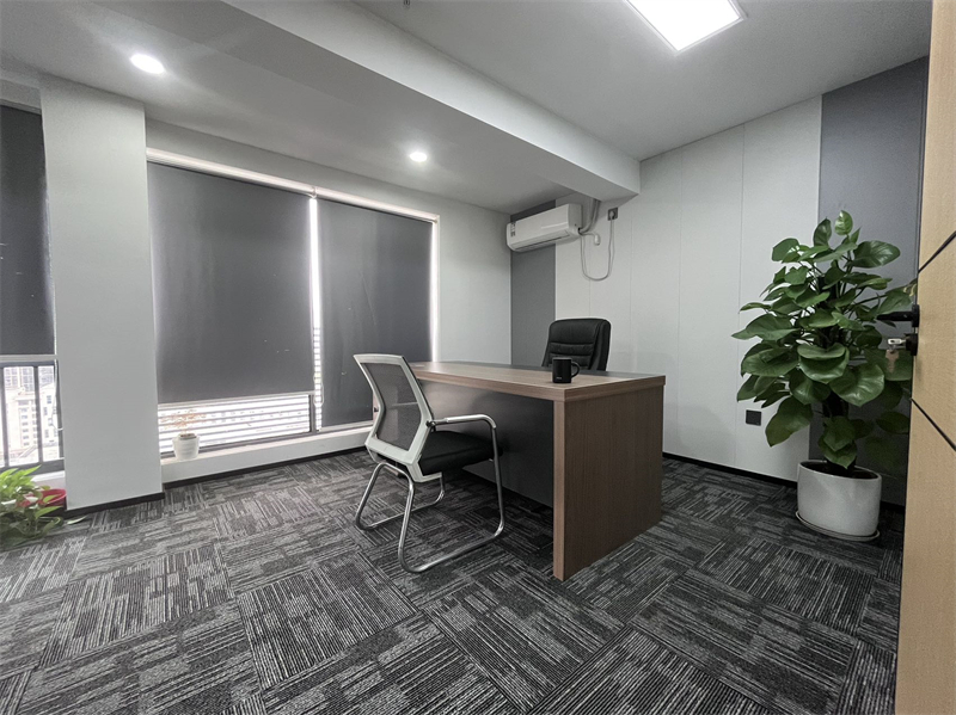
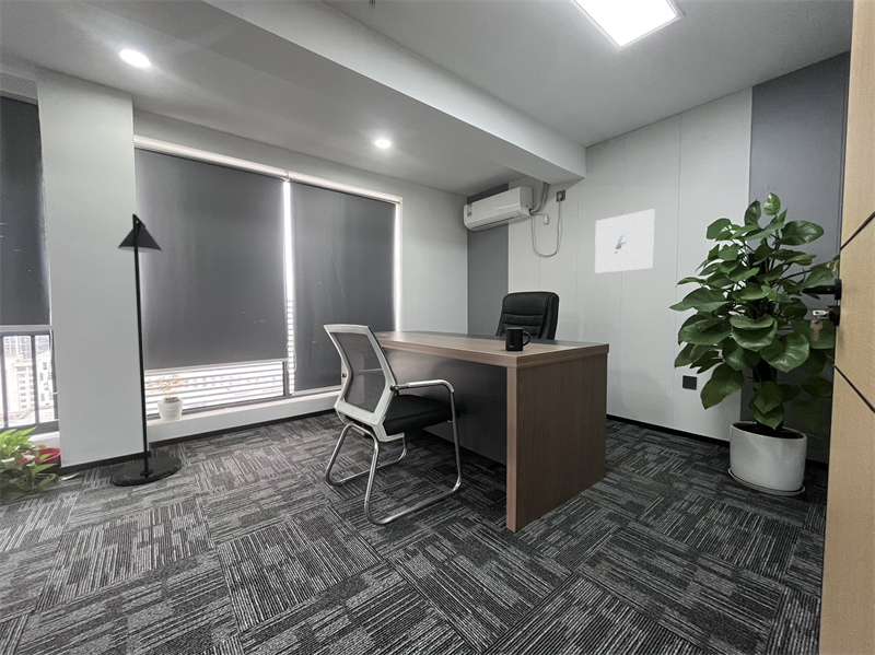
+ floor lamp [112,213,183,487]
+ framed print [594,208,656,274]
